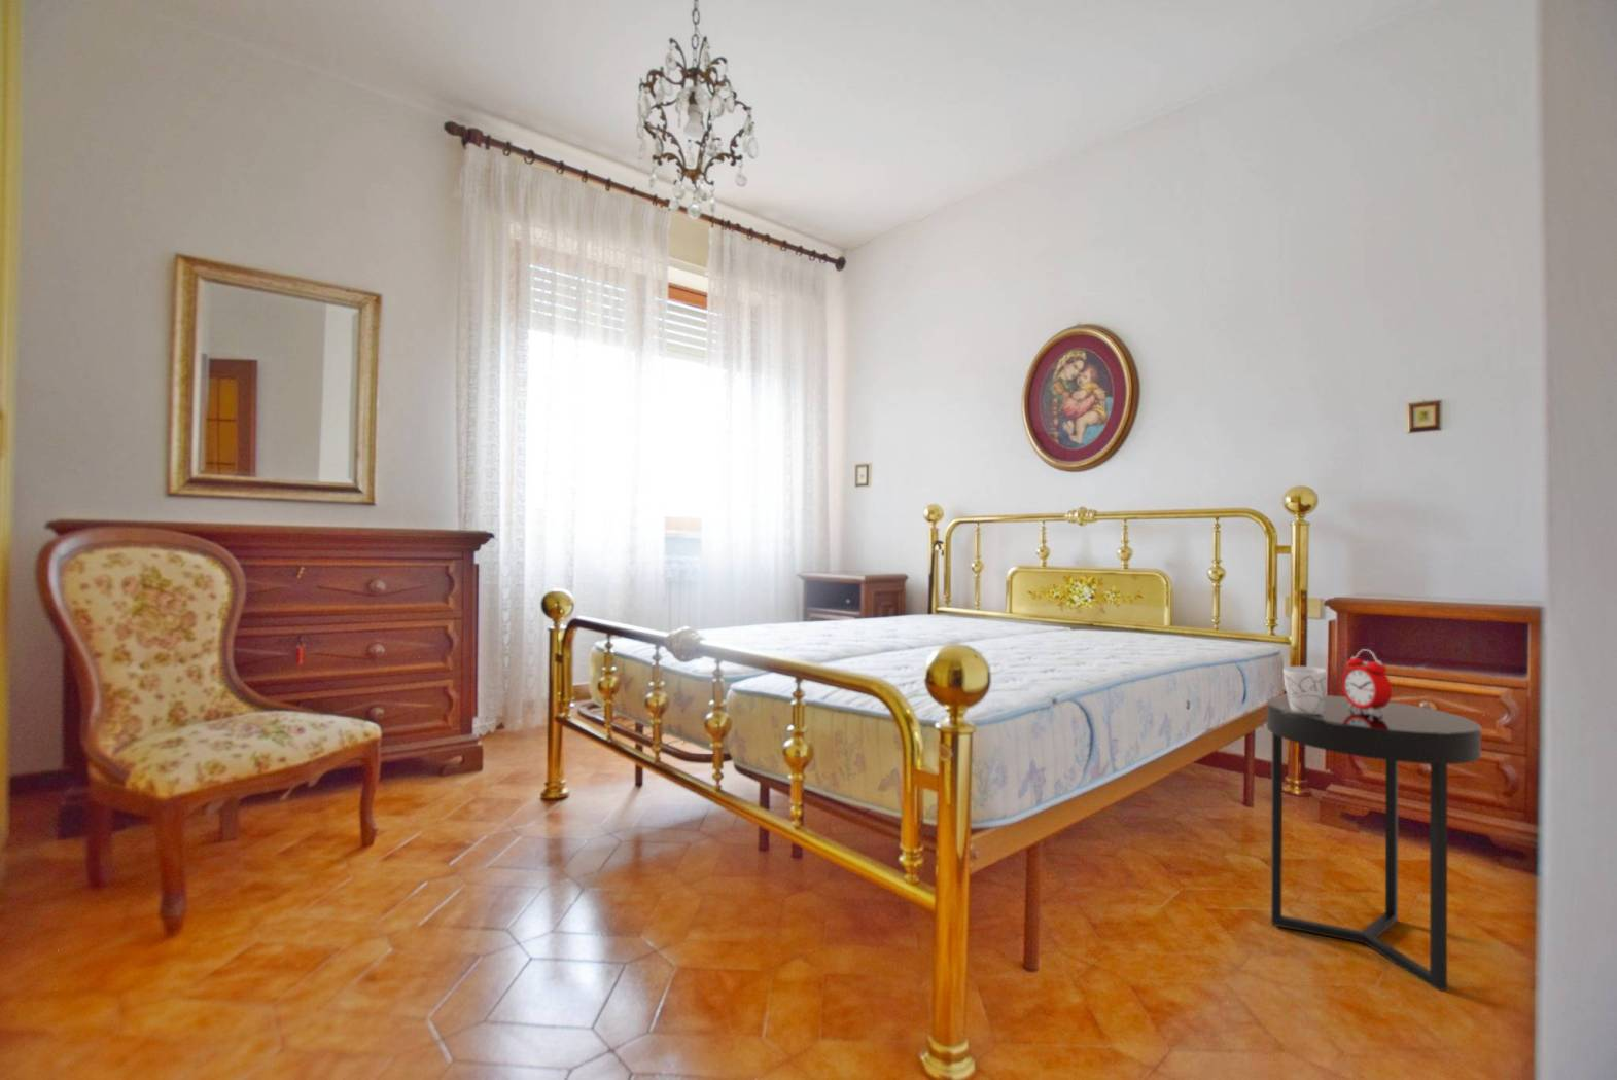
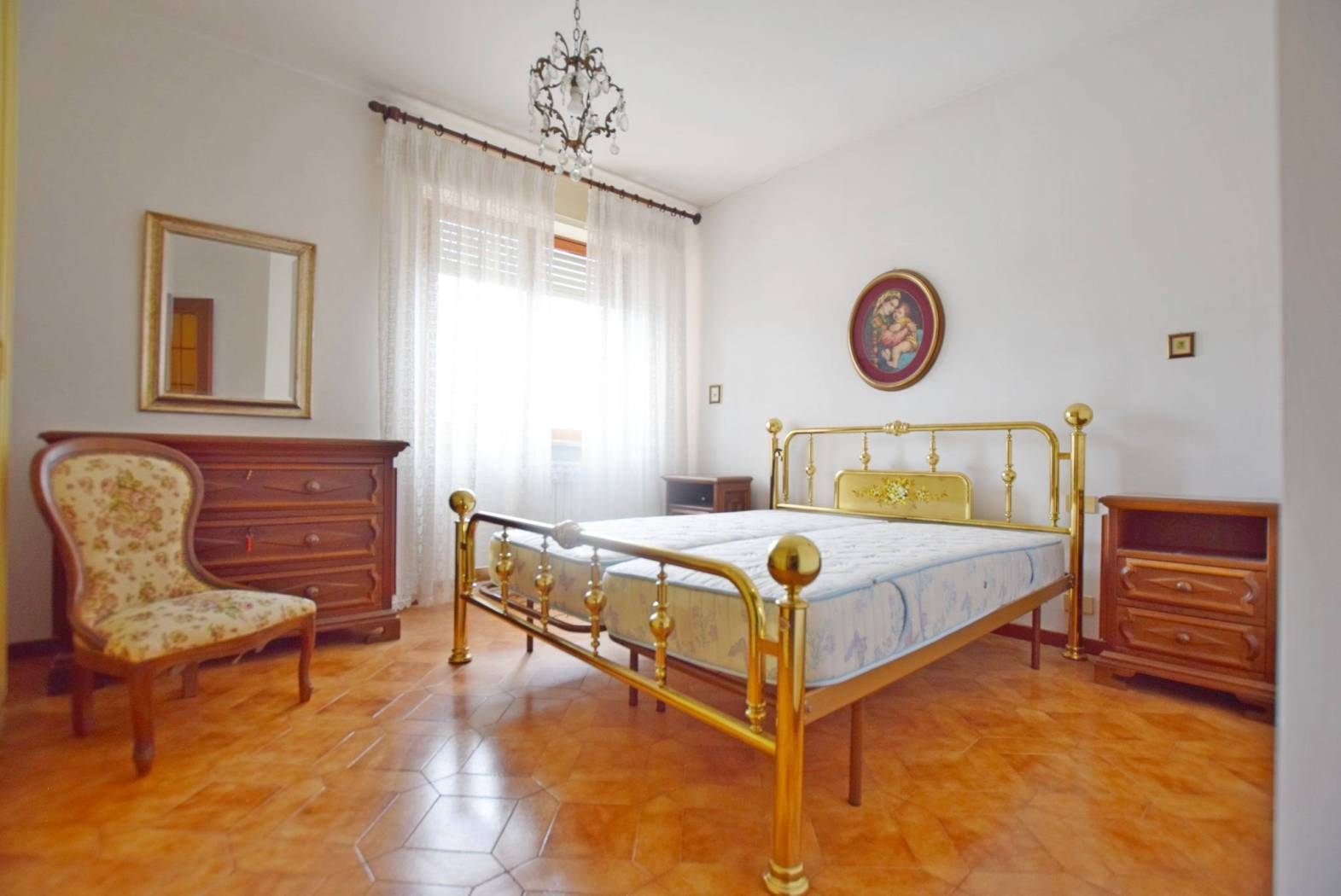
- side table [1266,694,1482,992]
- mug [1283,665,1328,714]
- alarm clock [1341,648,1393,715]
